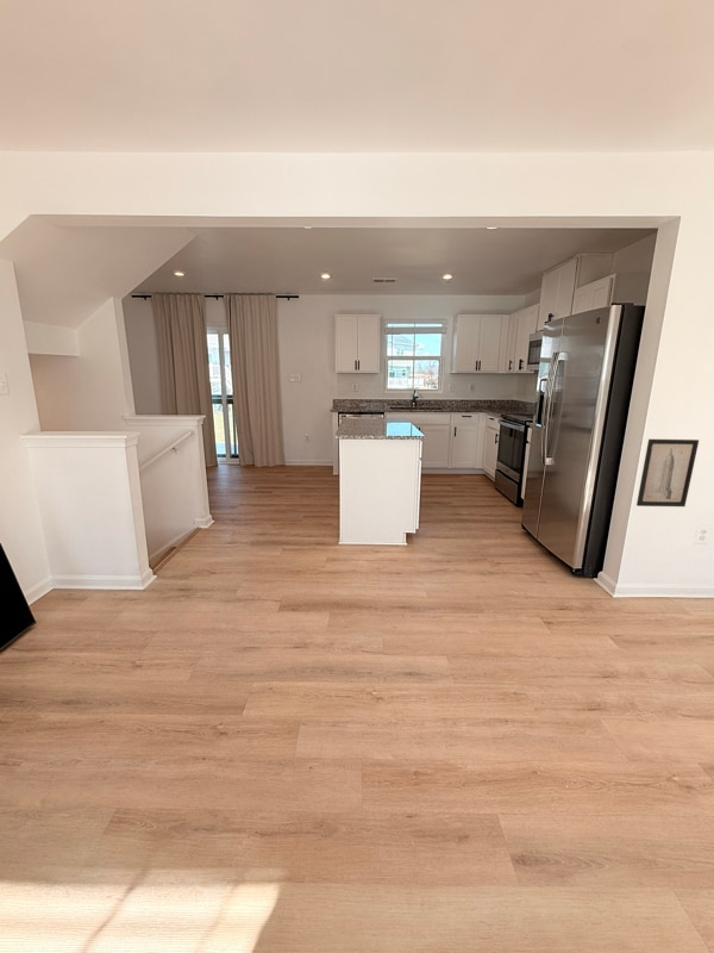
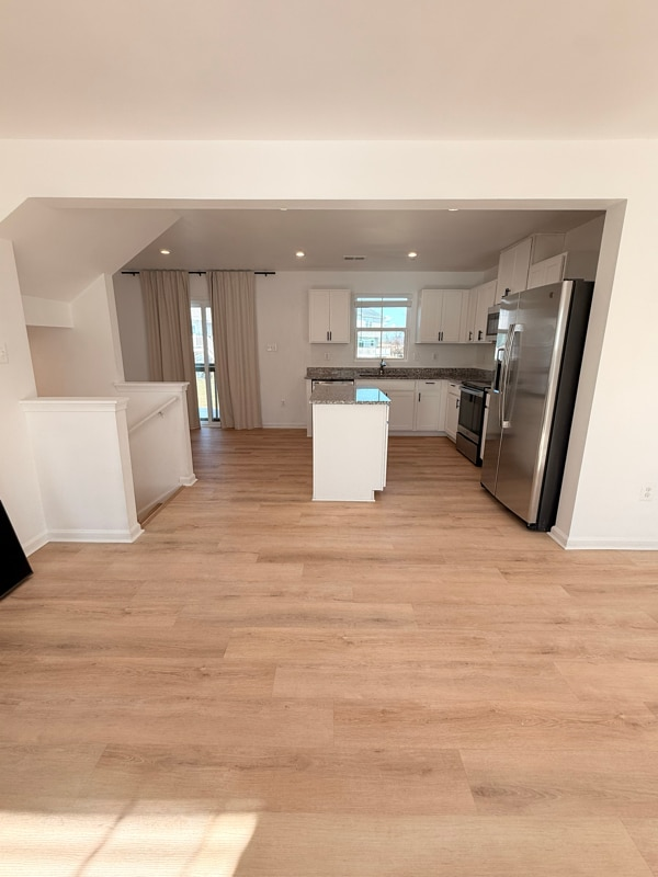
- wall art [635,438,700,507]
